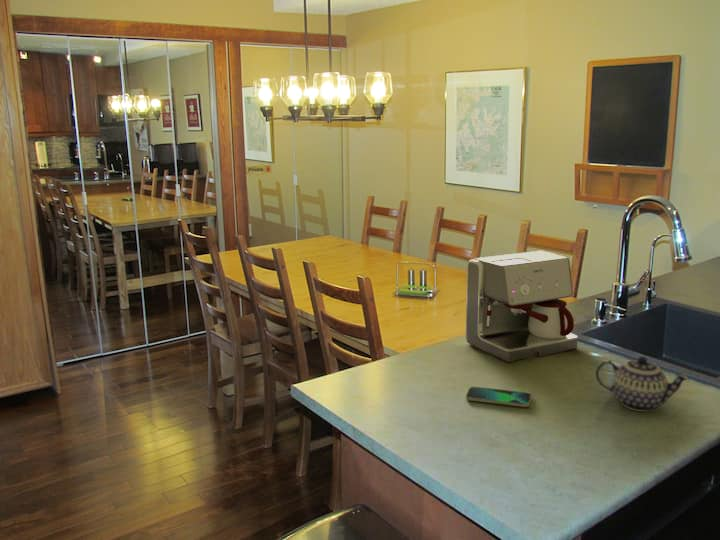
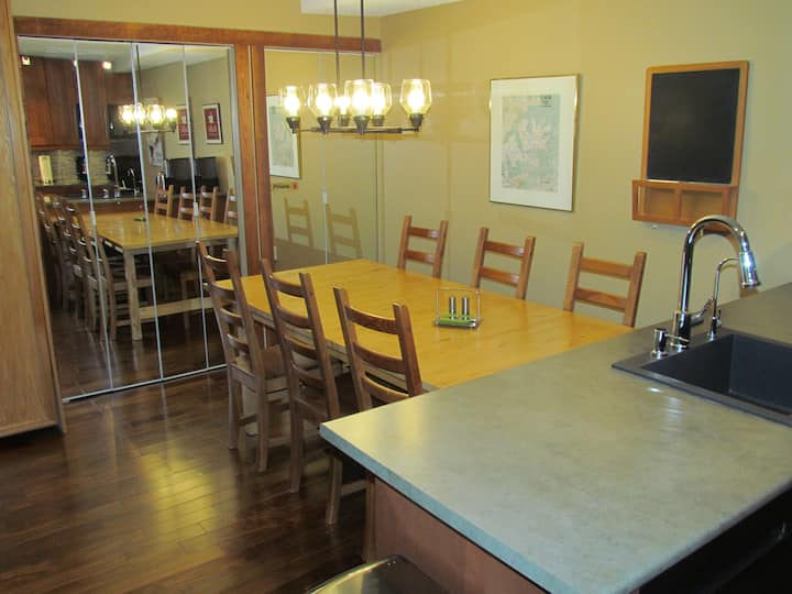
- smartphone [465,386,532,408]
- coffee maker [465,250,579,363]
- teapot [595,356,690,413]
